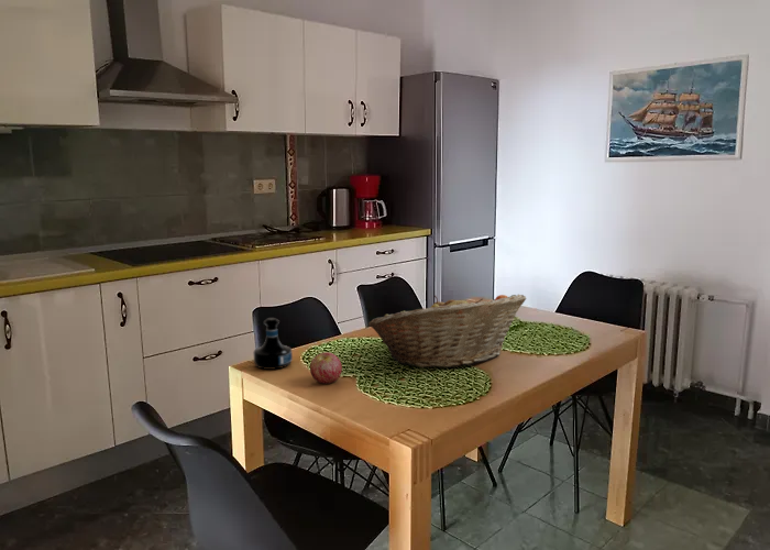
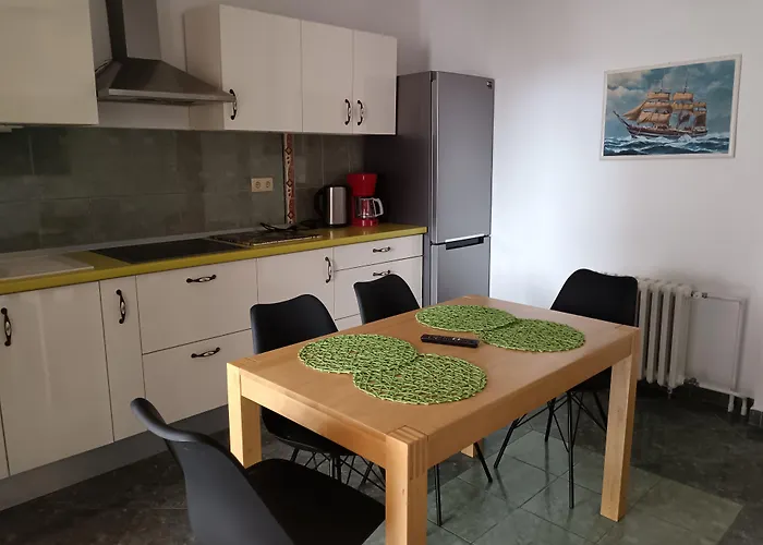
- apple [309,351,343,385]
- tequila bottle [253,317,294,371]
- fruit basket [367,293,527,369]
